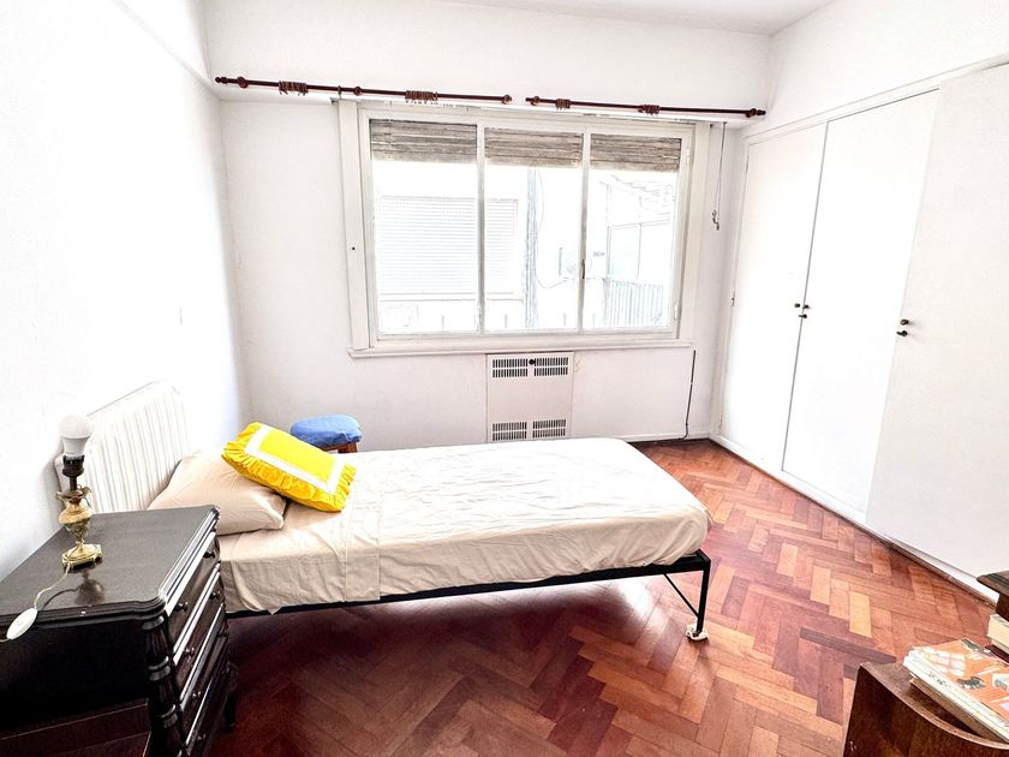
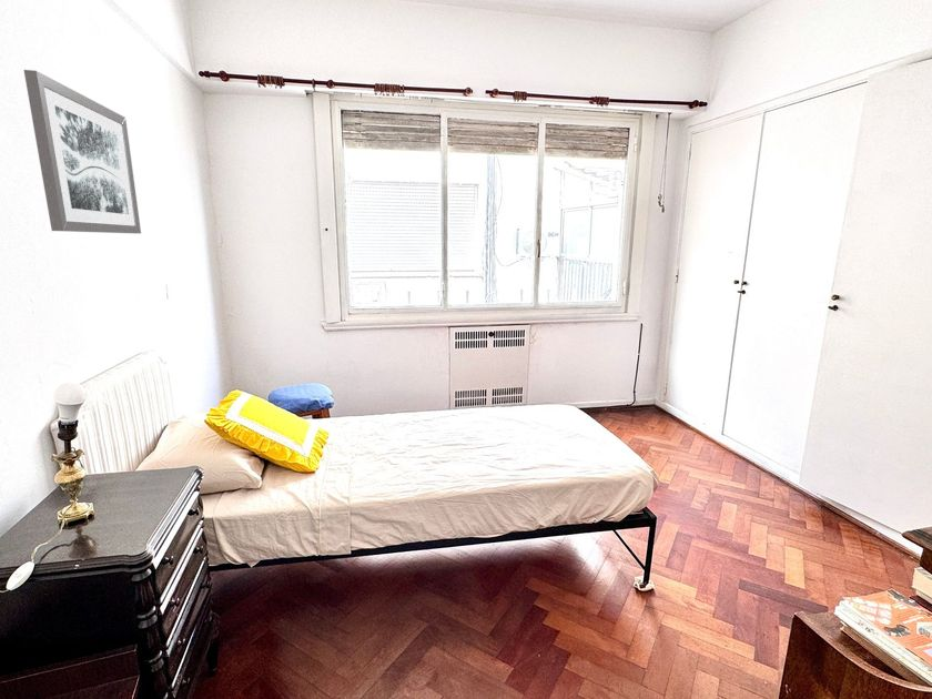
+ wall art [23,69,142,234]
